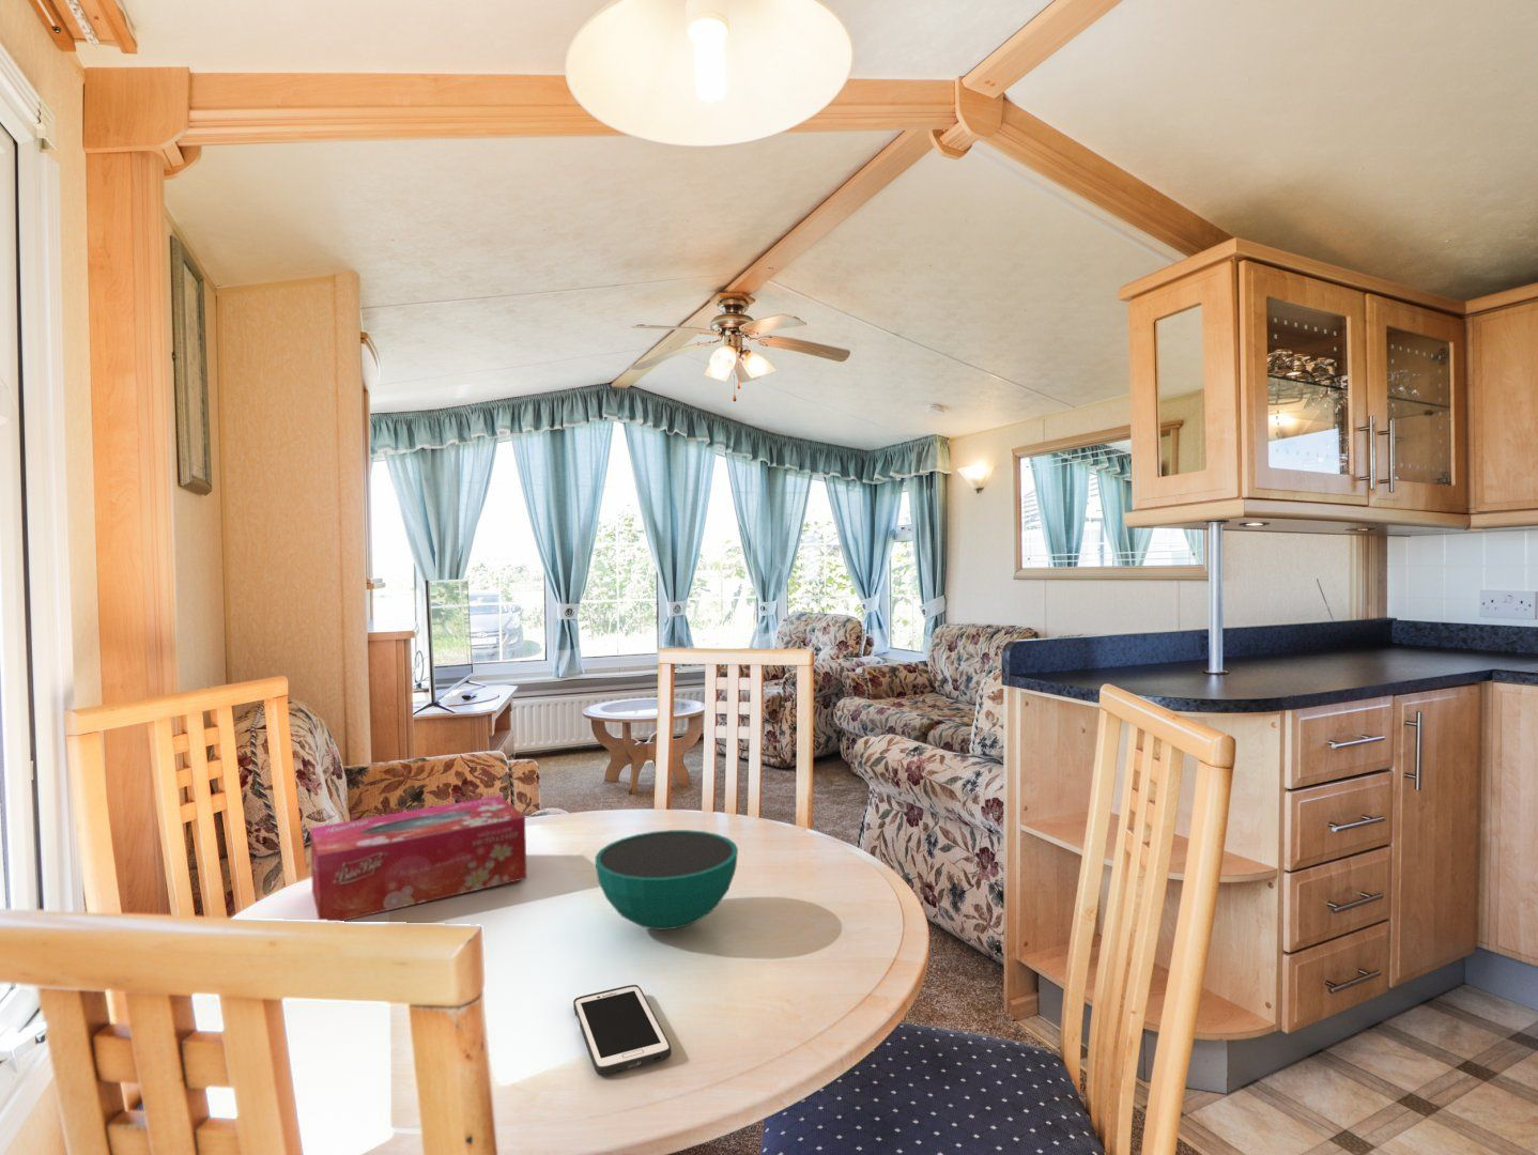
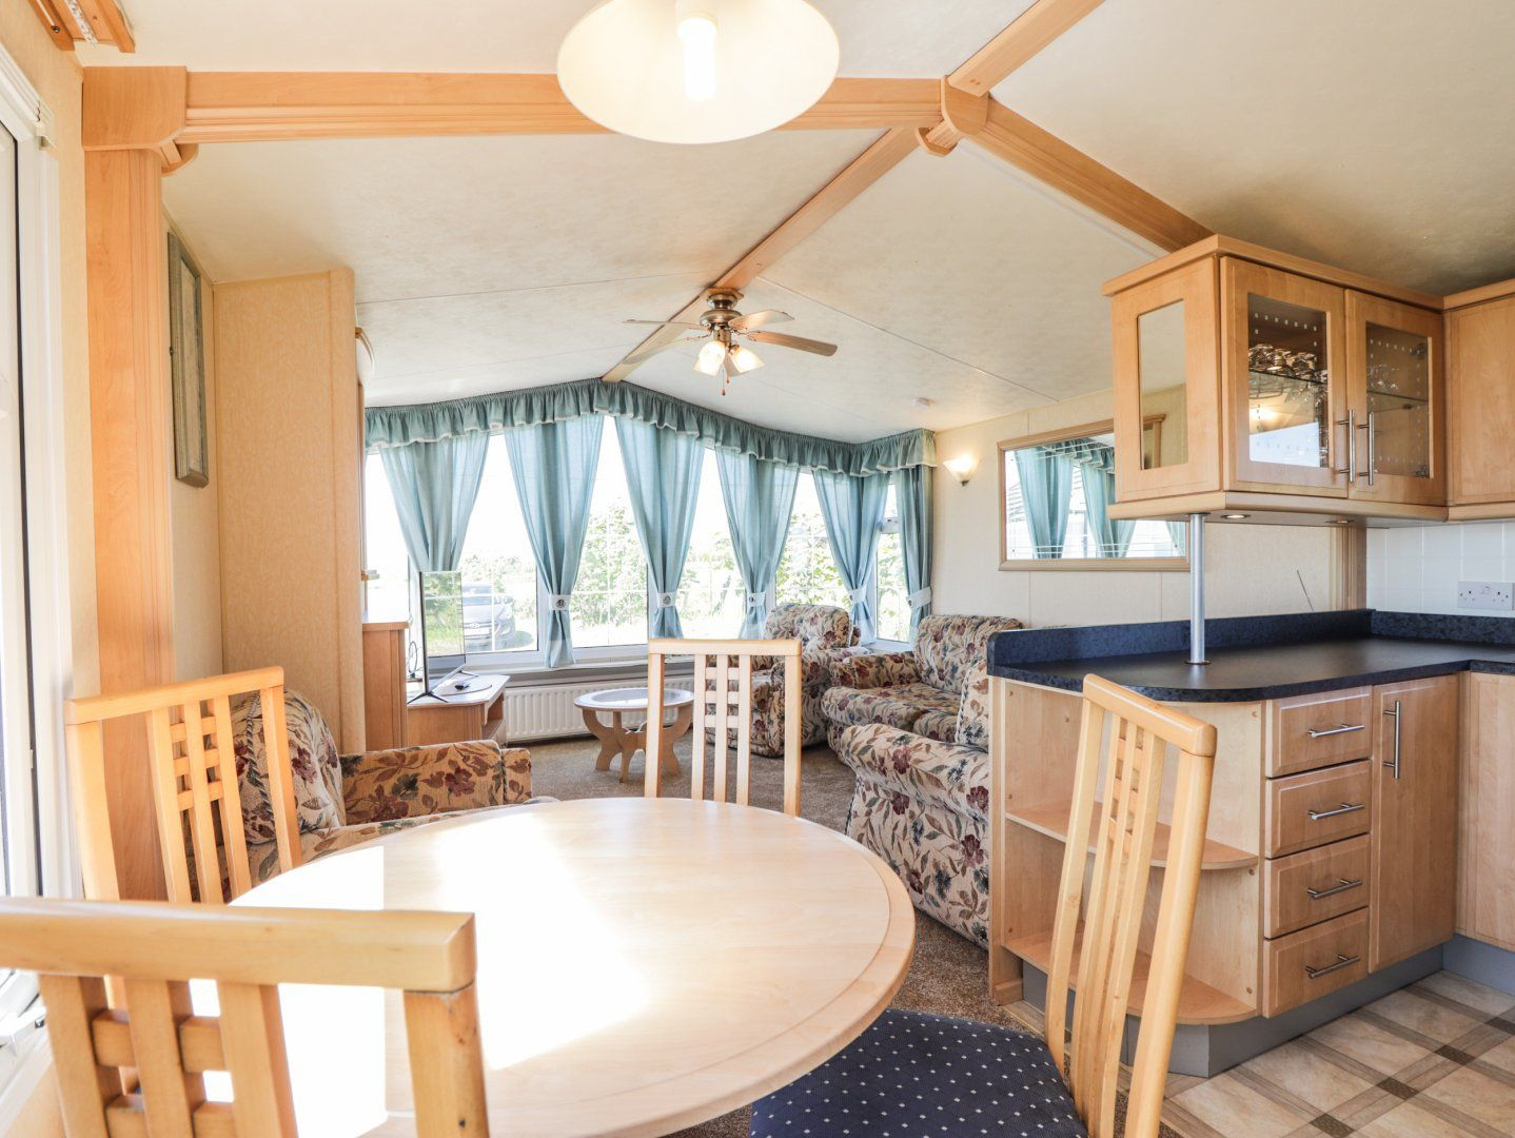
- cell phone [573,984,672,1077]
- tissue box [309,795,528,922]
- bowl [594,829,739,931]
